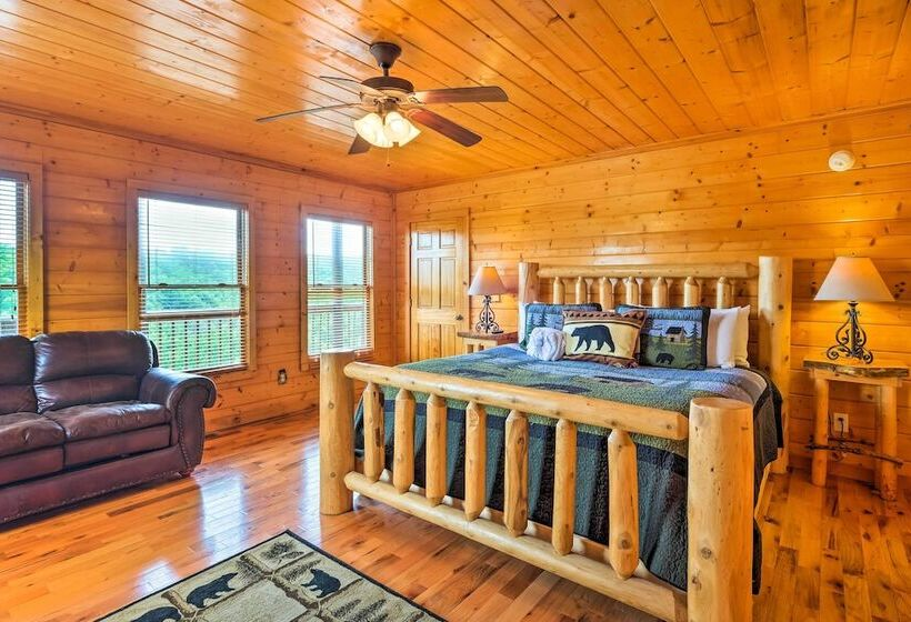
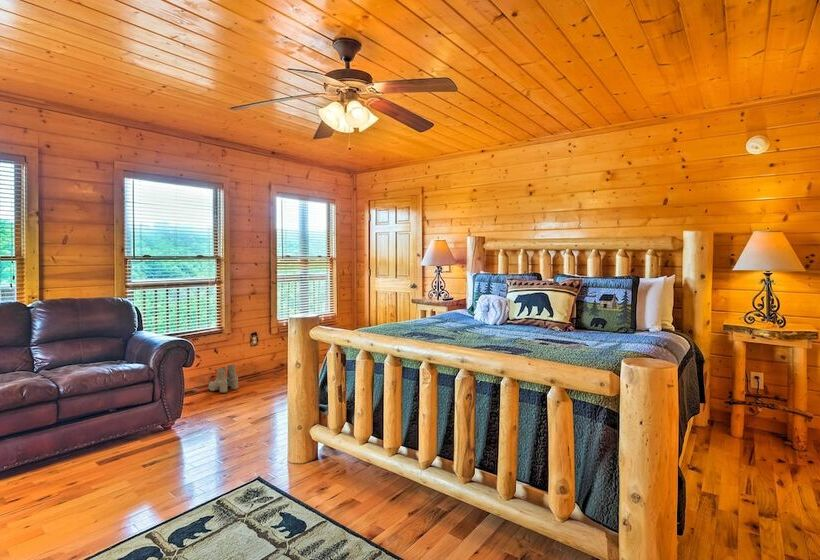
+ boots [207,364,239,394]
